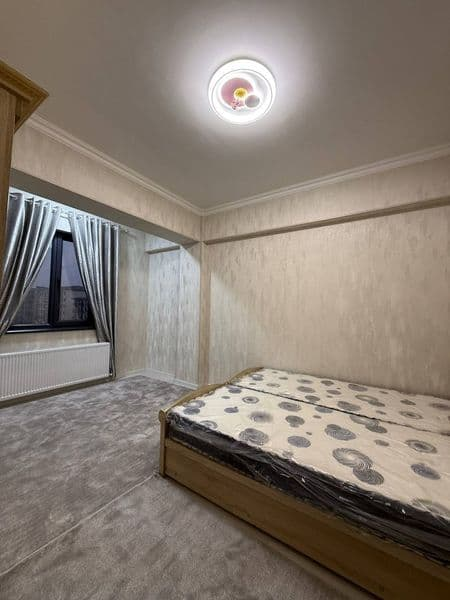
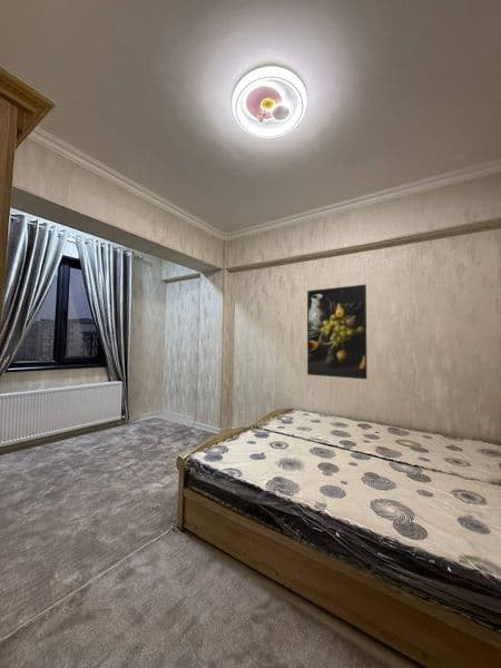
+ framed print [306,284,369,381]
